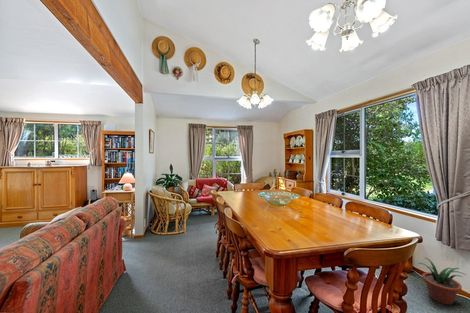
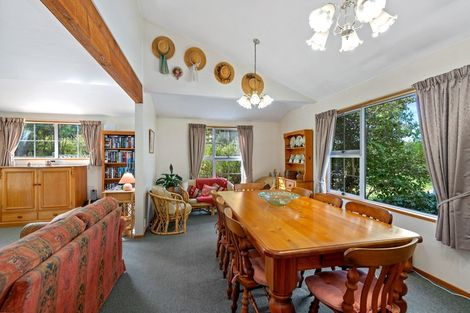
- potted plant [419,257,467,306]
